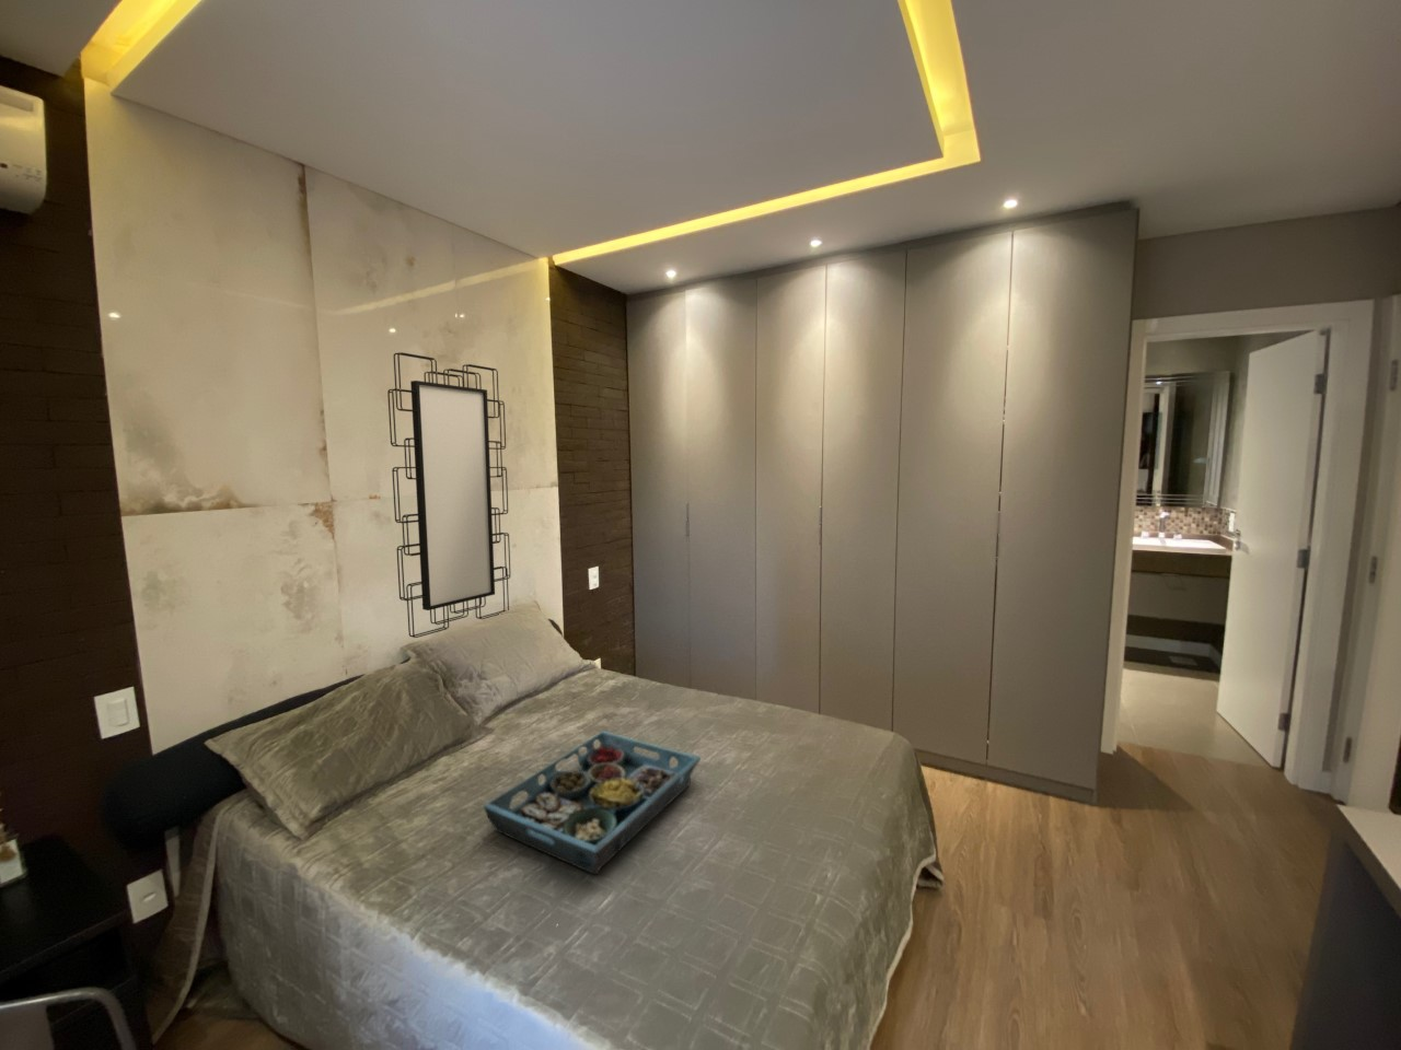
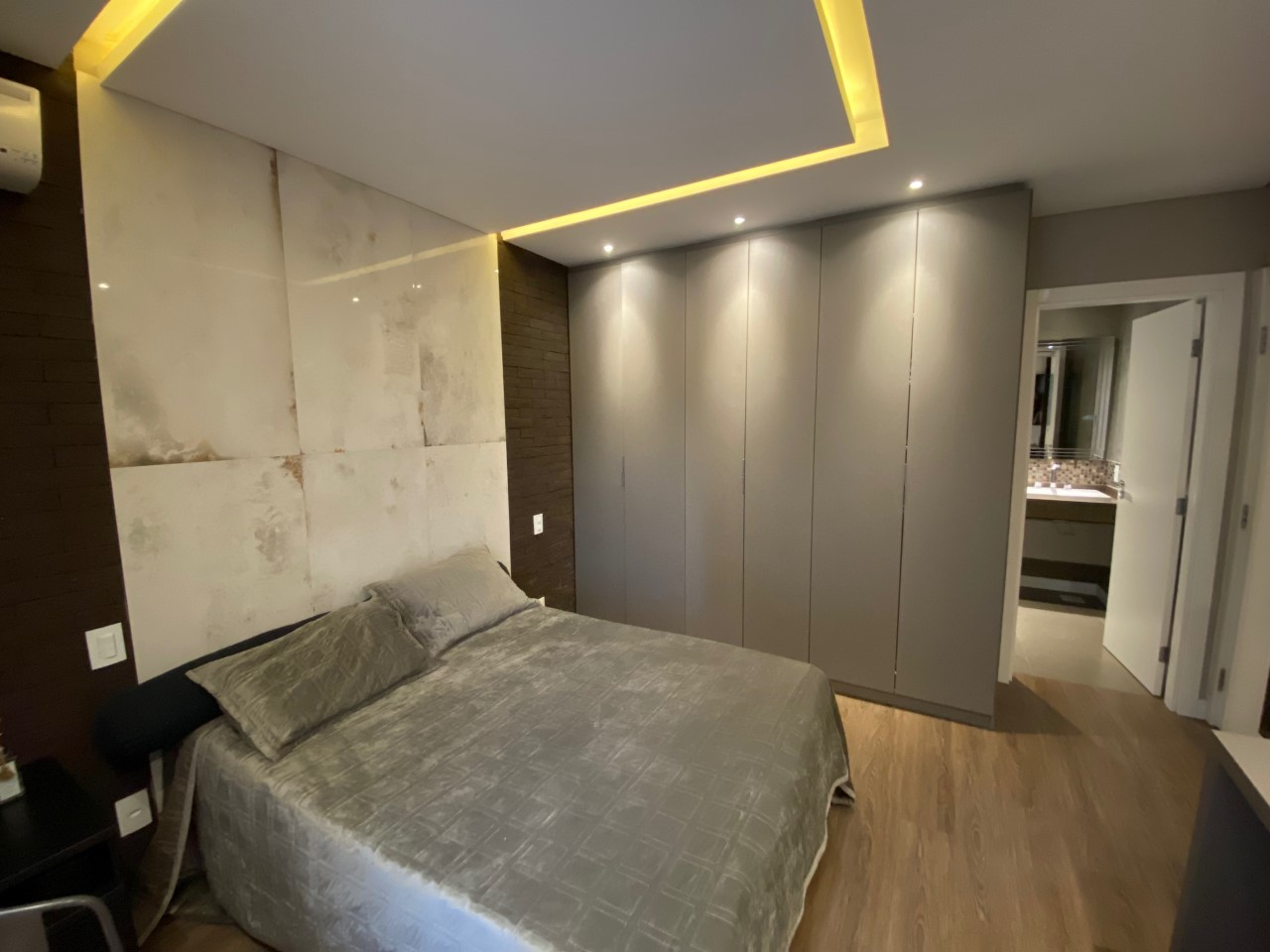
- mirror [386,351,511,639]
- serving tray [483,729,702,875]
